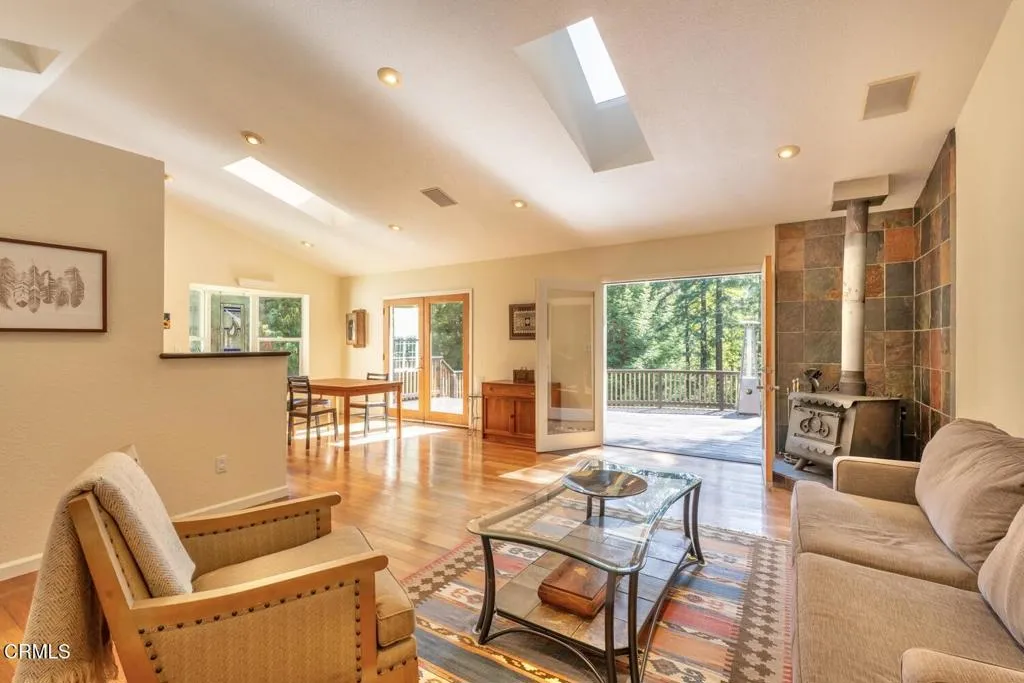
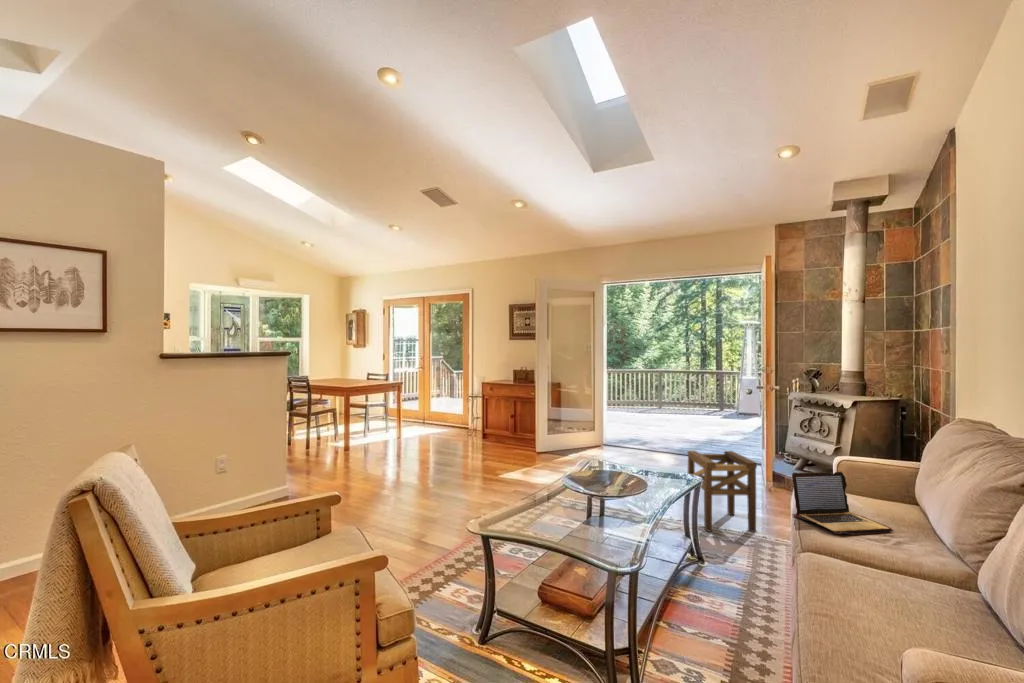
+ stool [687,450,758,533]
+ laptop [791,470,895,535]
